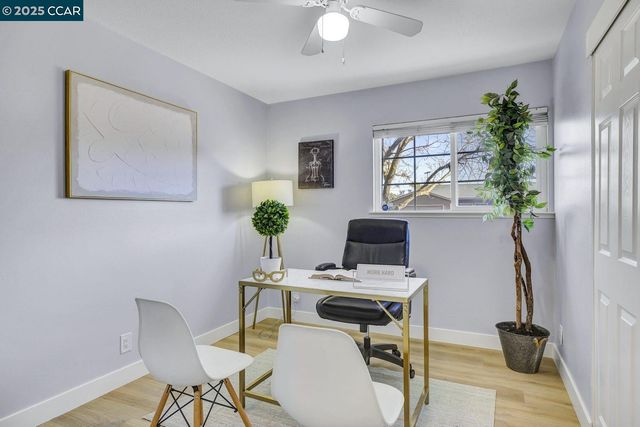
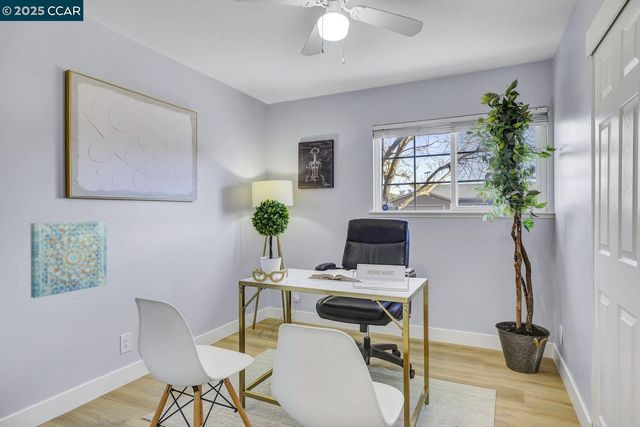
+ wall art [30,220,108,299]
